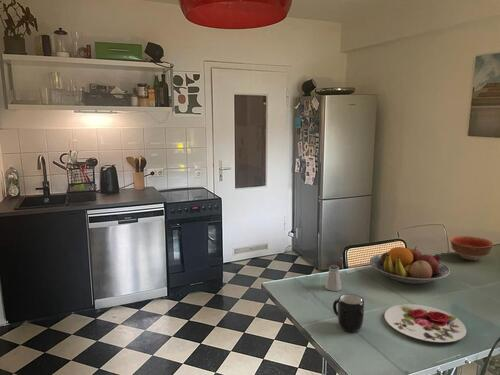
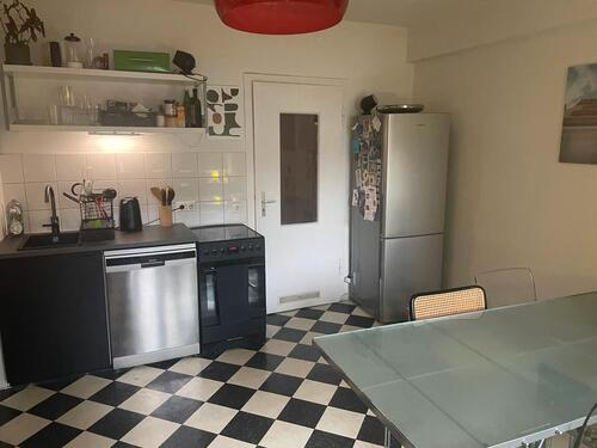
- bowl [449,235,494,261]
- mug [332,293,365,333]
- plate [384,303,467,343]
- fruit bowl [369,246,451,285]
- saltshaker [324,264,343,292]
